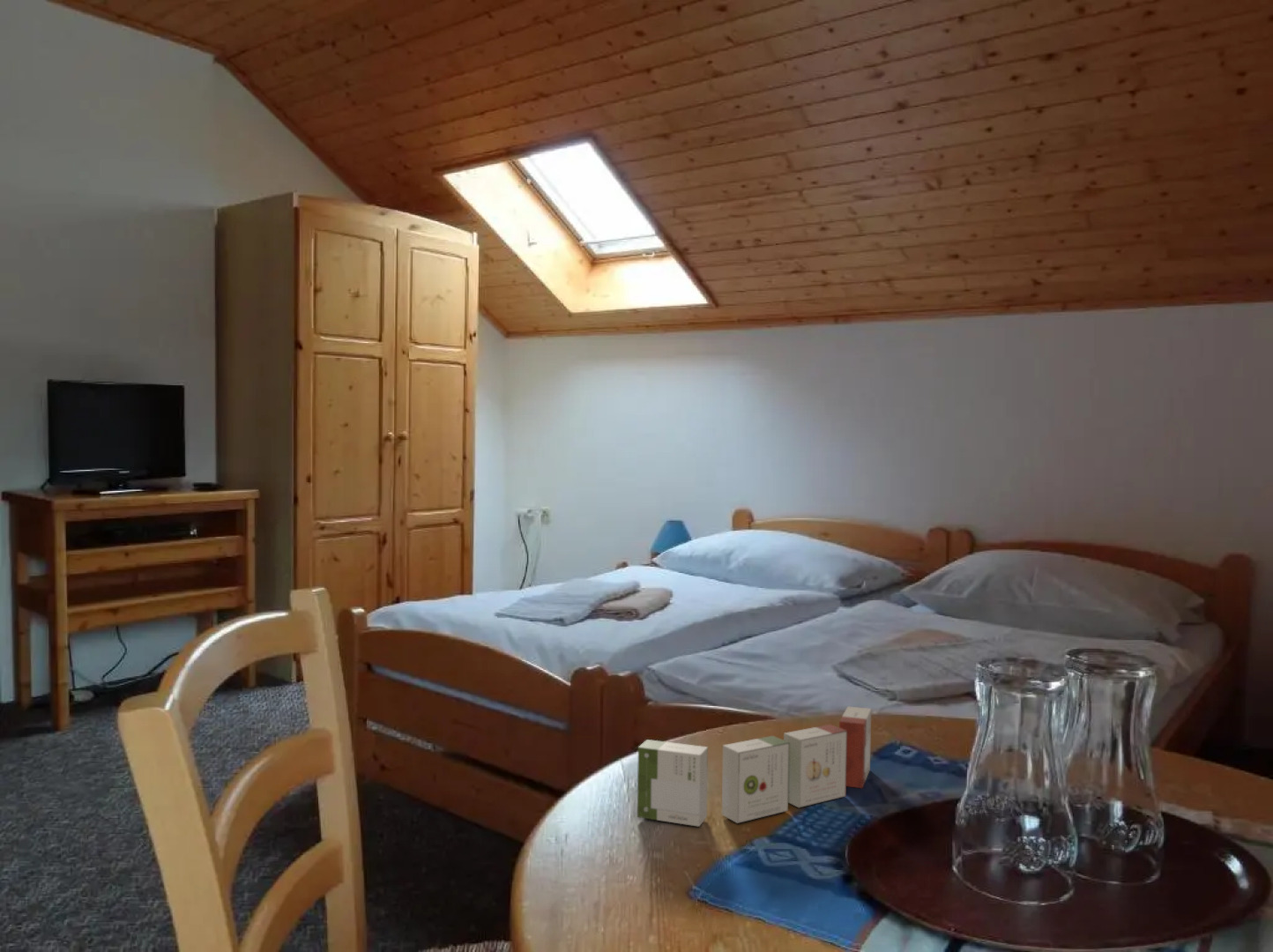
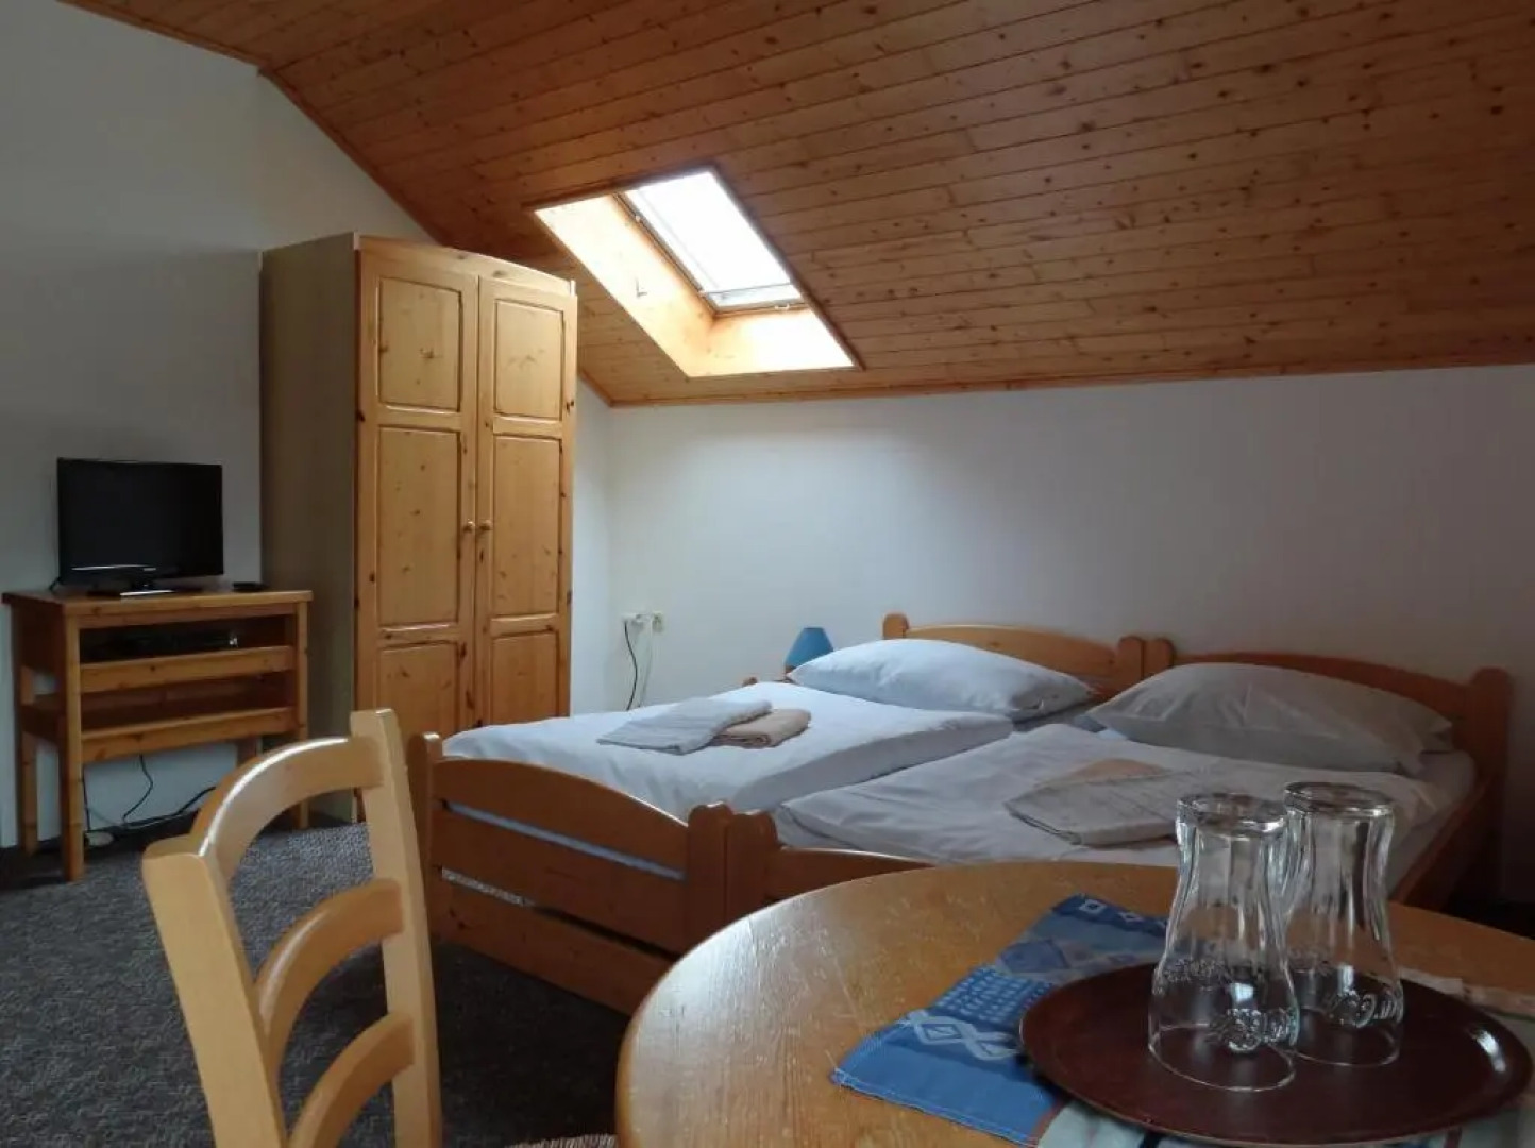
- tea box [637,705,872,828]
